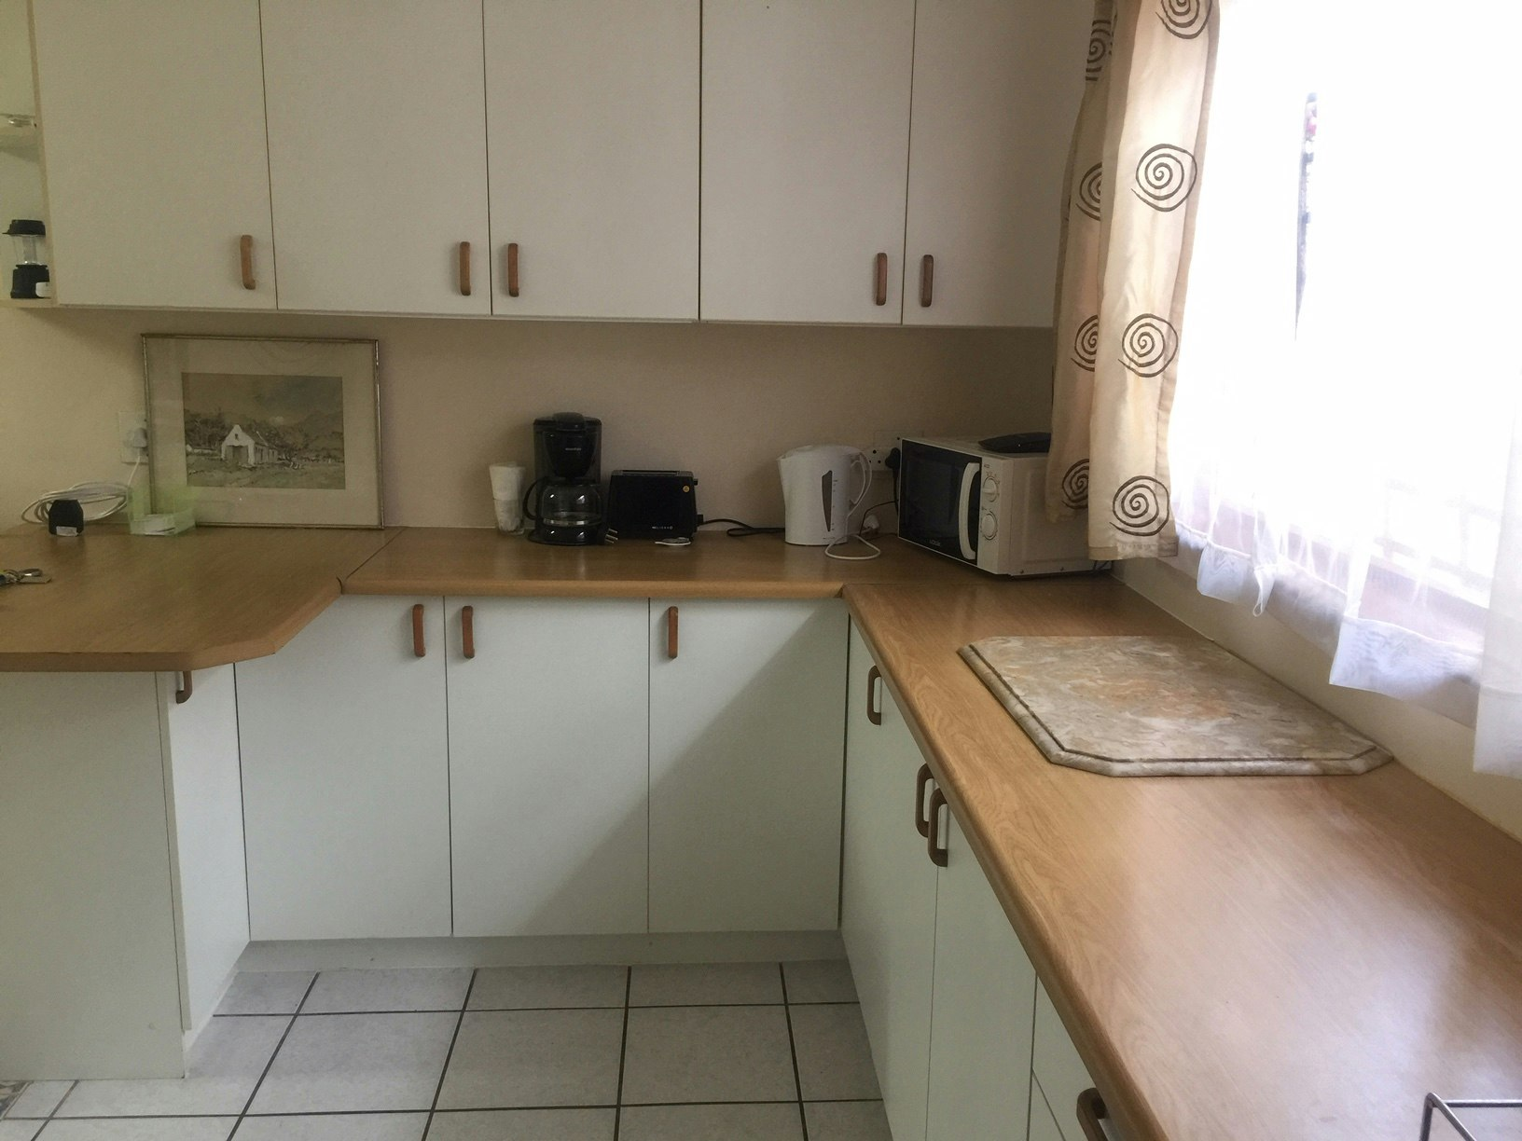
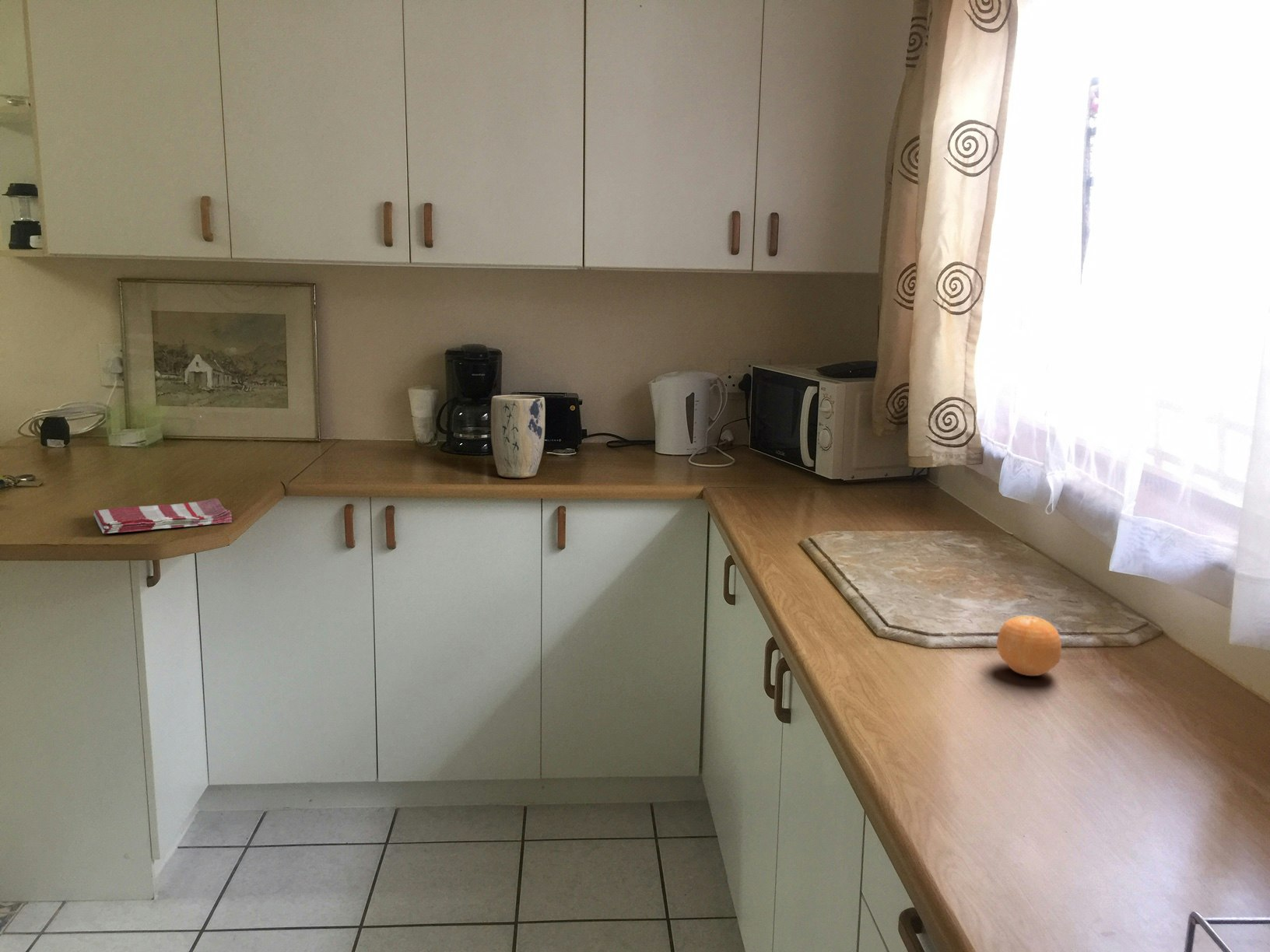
+ fruit [996,615,1062,677]
+ dish towel [93,498,233,534]
+ plant pot [490,394,546,478]
